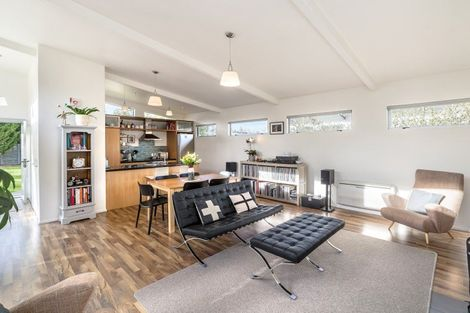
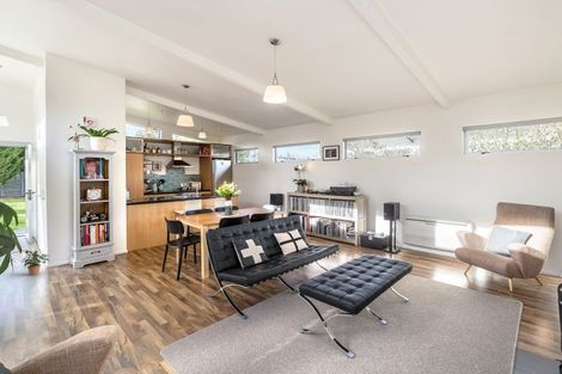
+ potted plant [20,250,50,276]
